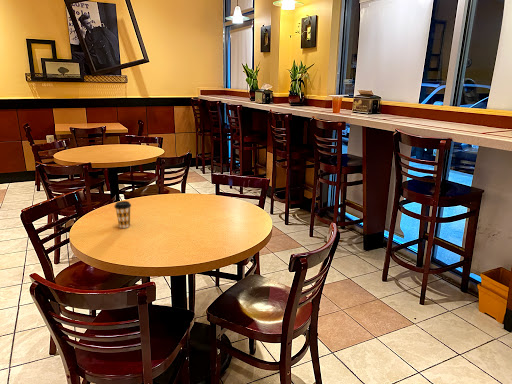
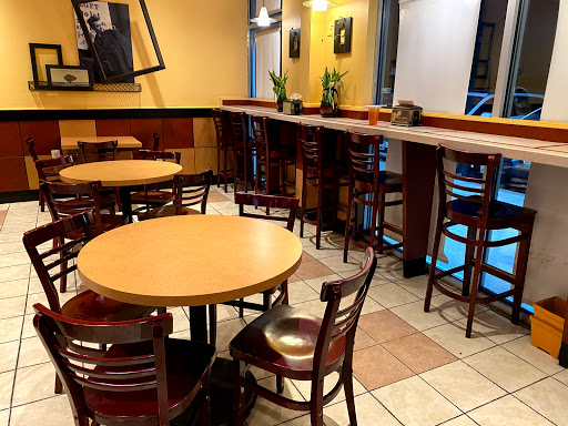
- coffee cup [114,200,132,229]
